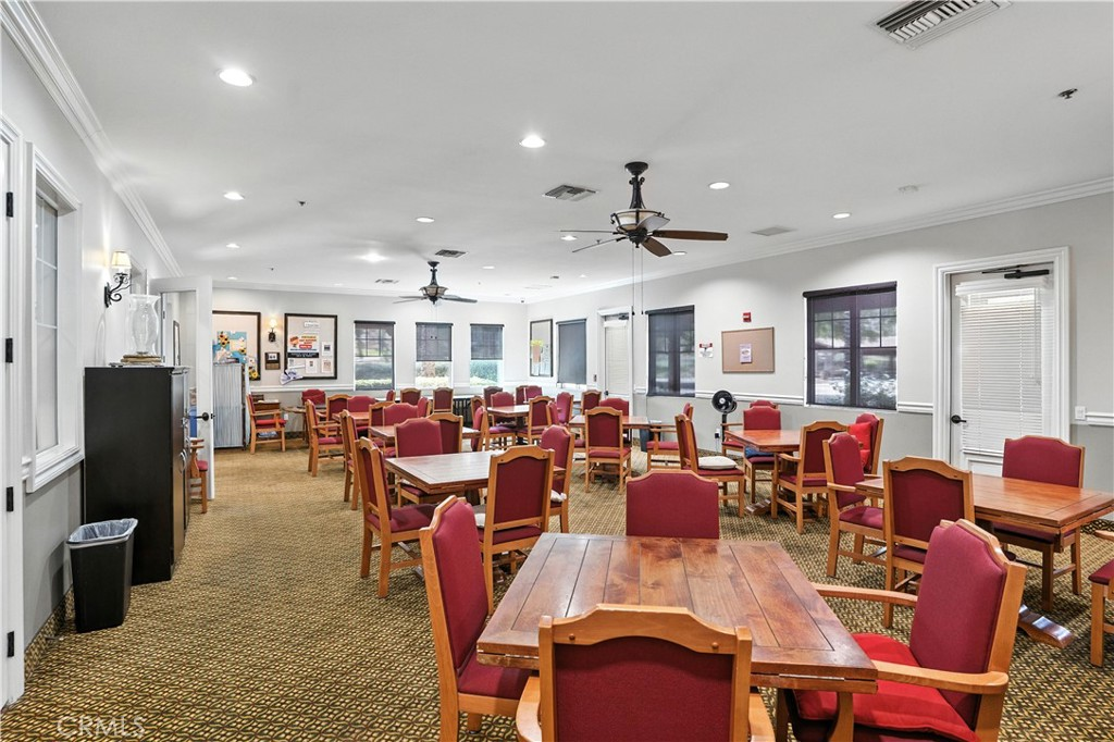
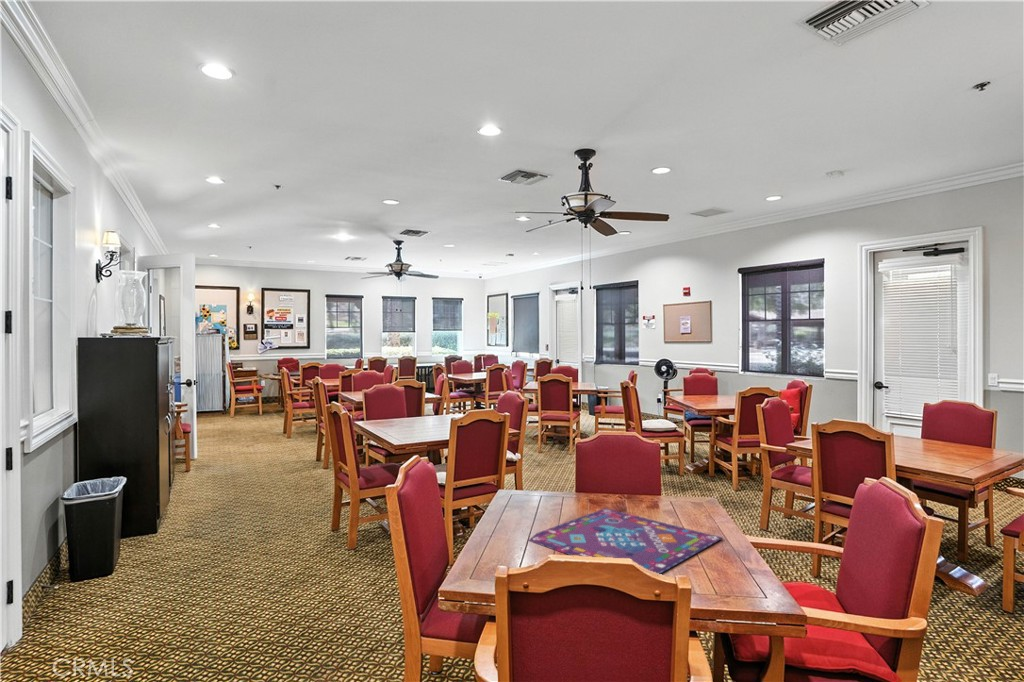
+ gameboard [527,507,723,575]
